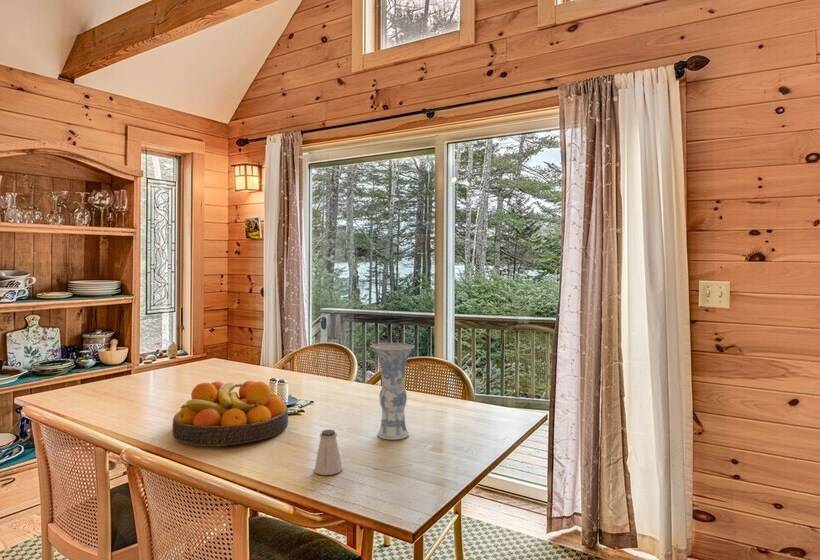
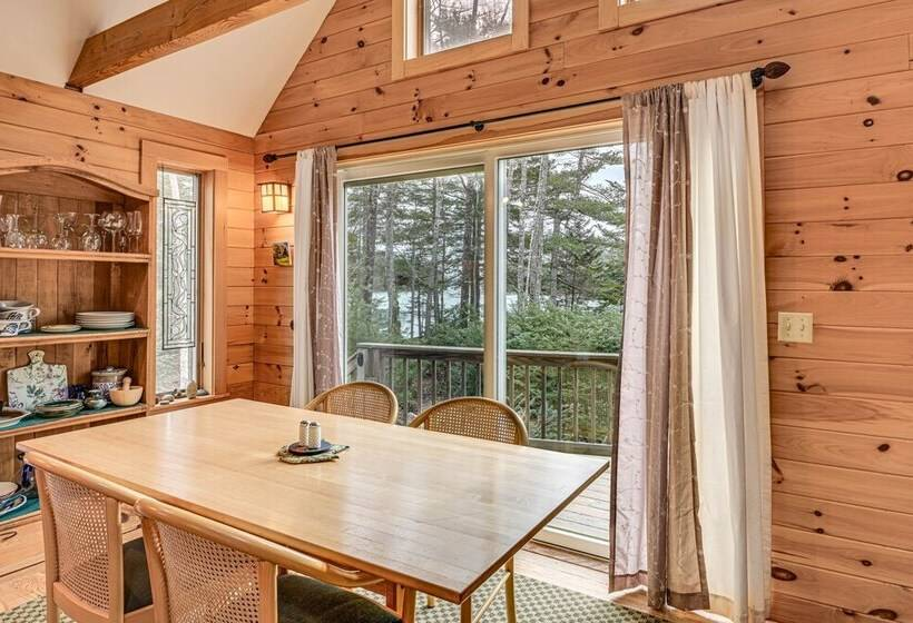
- saltshaker [314,429,343,476]
- fruit bowl [171,380,290,447]
- vase [371,342,415,441]
